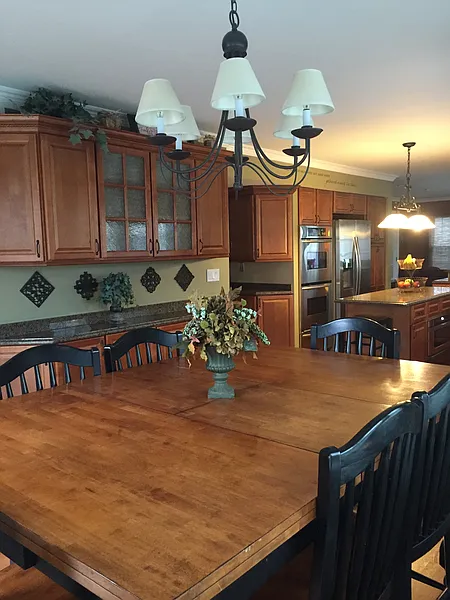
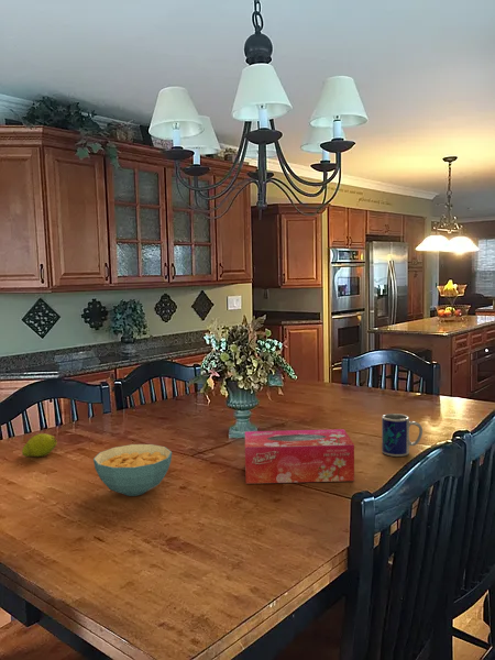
+ tissue box [244,428,355,485]
+ cereal bowl [92,443,173,497]
+ mug [381,413,424,458]
+ fruit [21,432,58,458]
